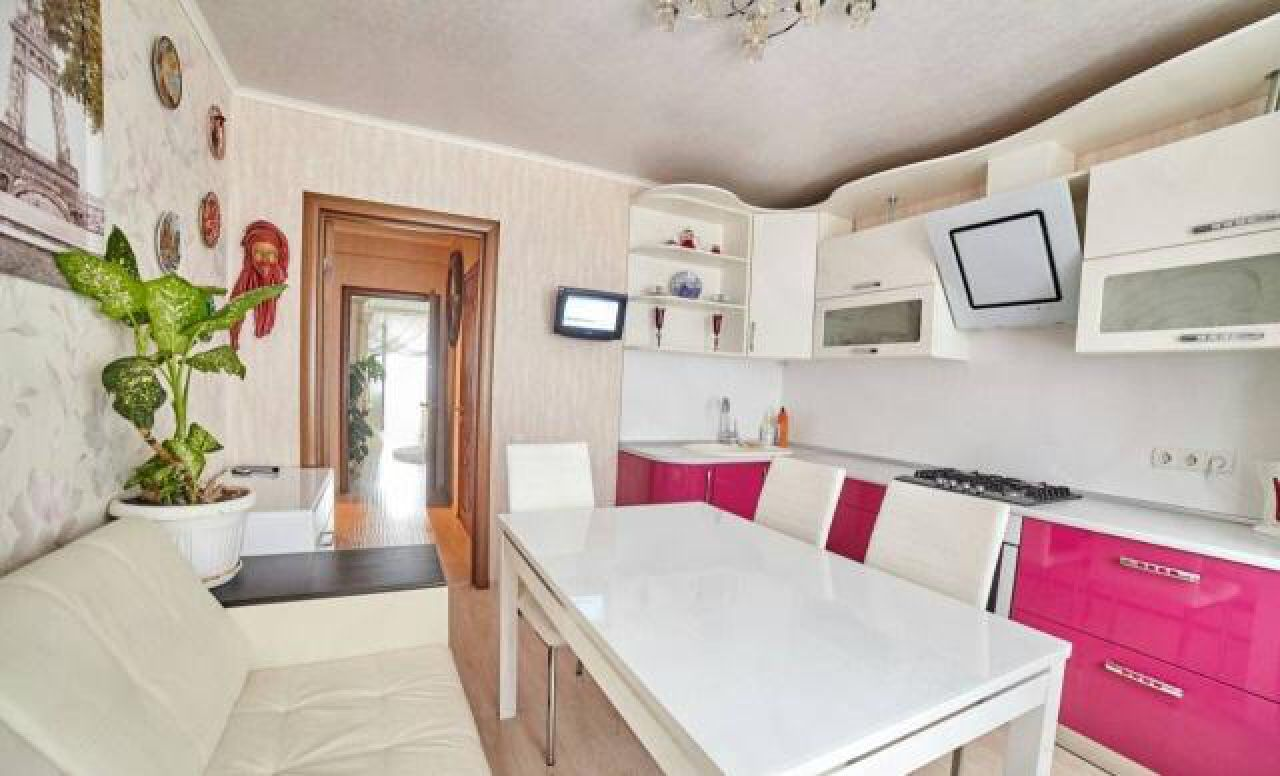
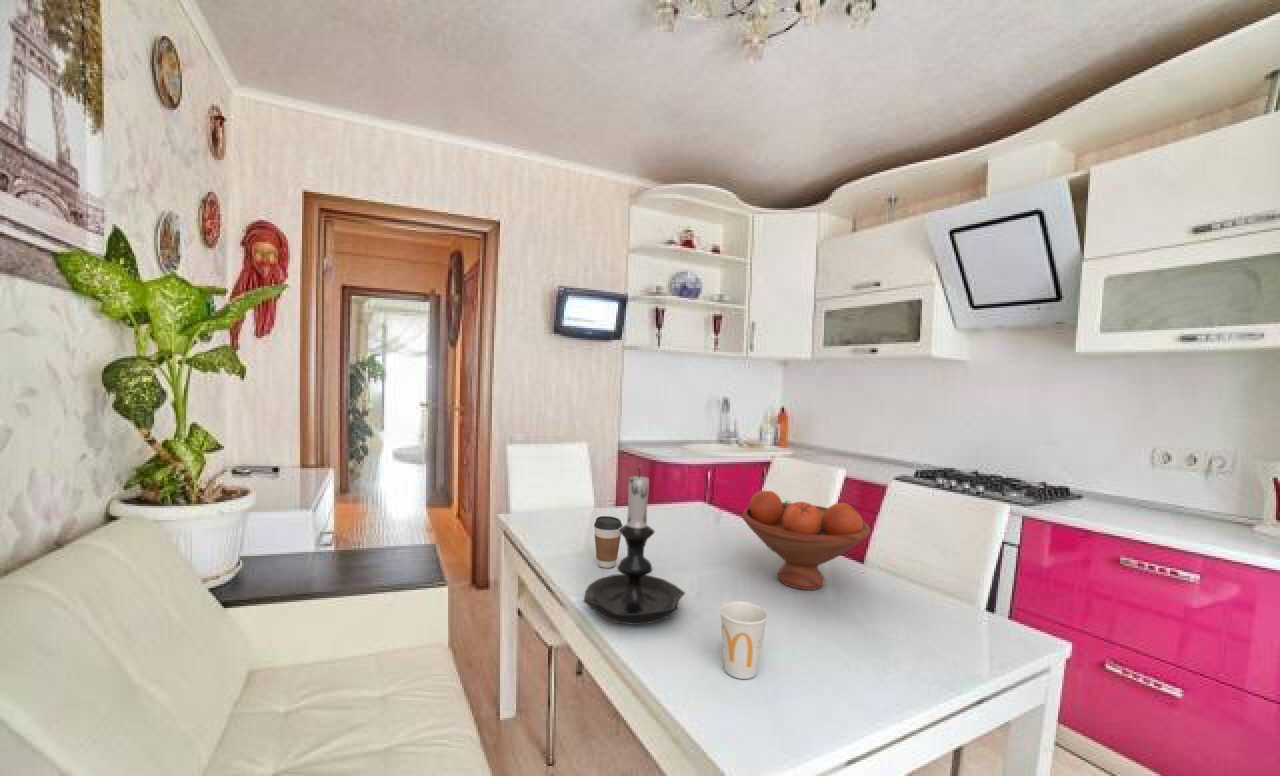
+ fruit bowl [741,490,871,591]
+ coffee cup [593,515,623,569]
+ cup [719,600,769,680]
+ candle holder [583,467,686,626]
